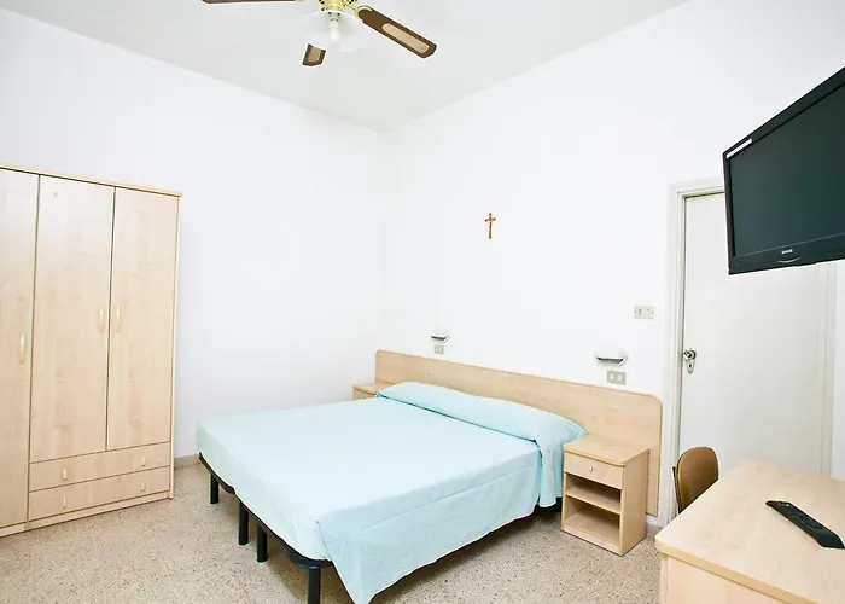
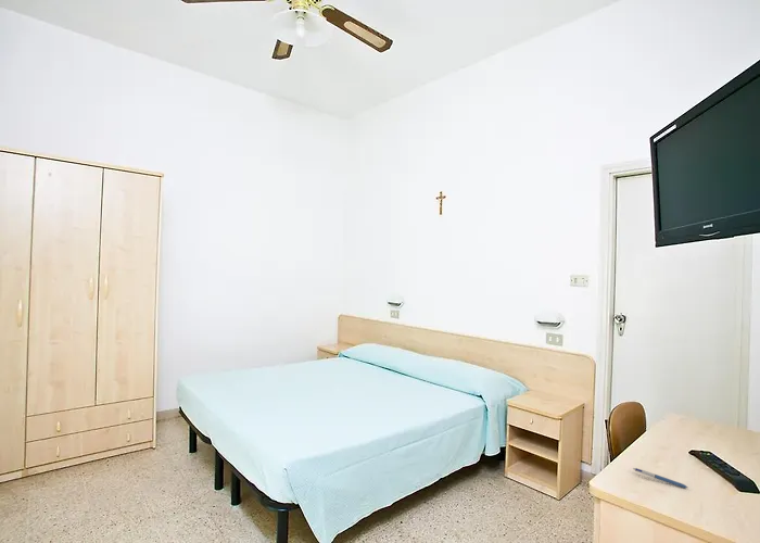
+ pen [632,467,688,489]
